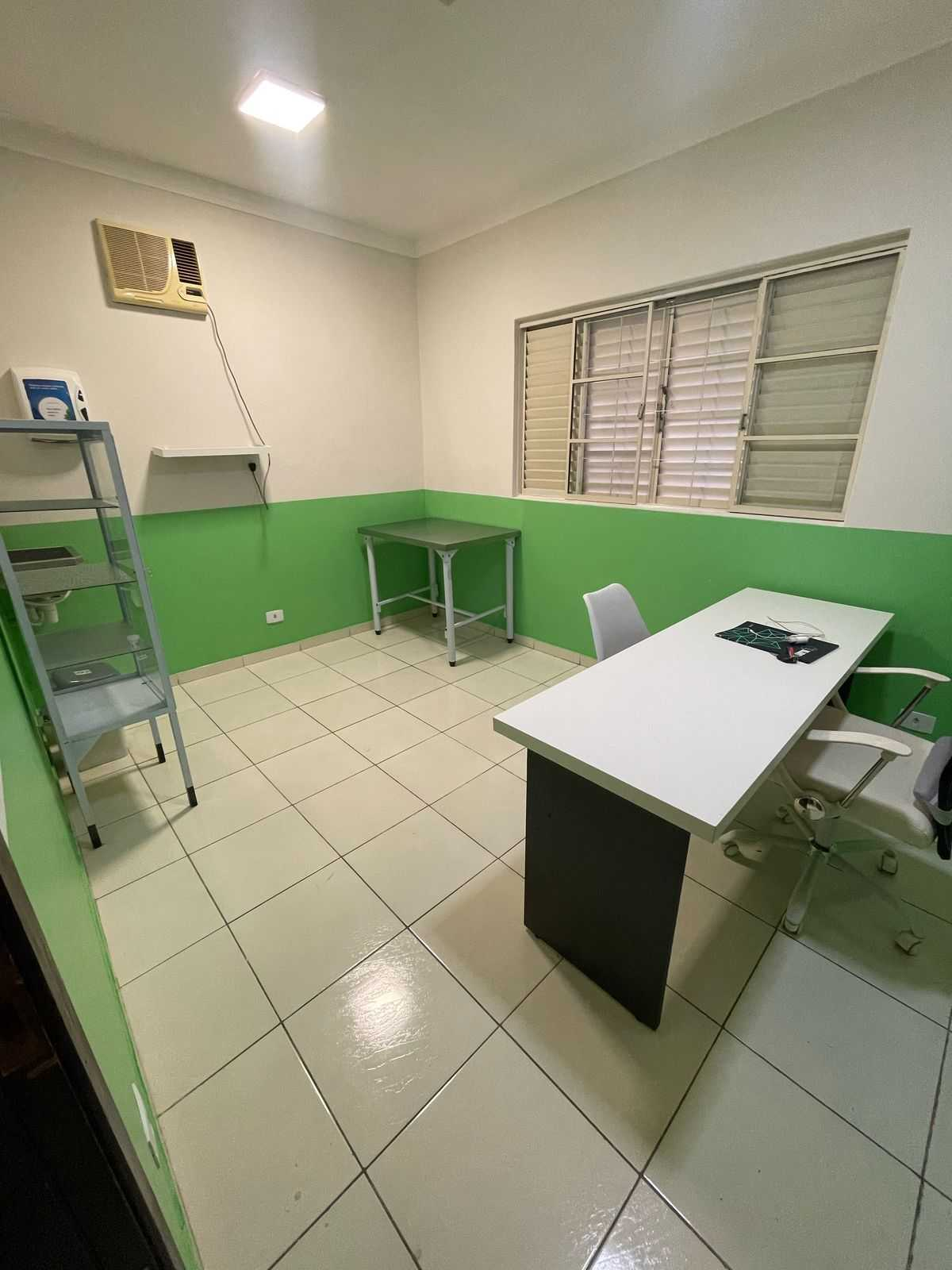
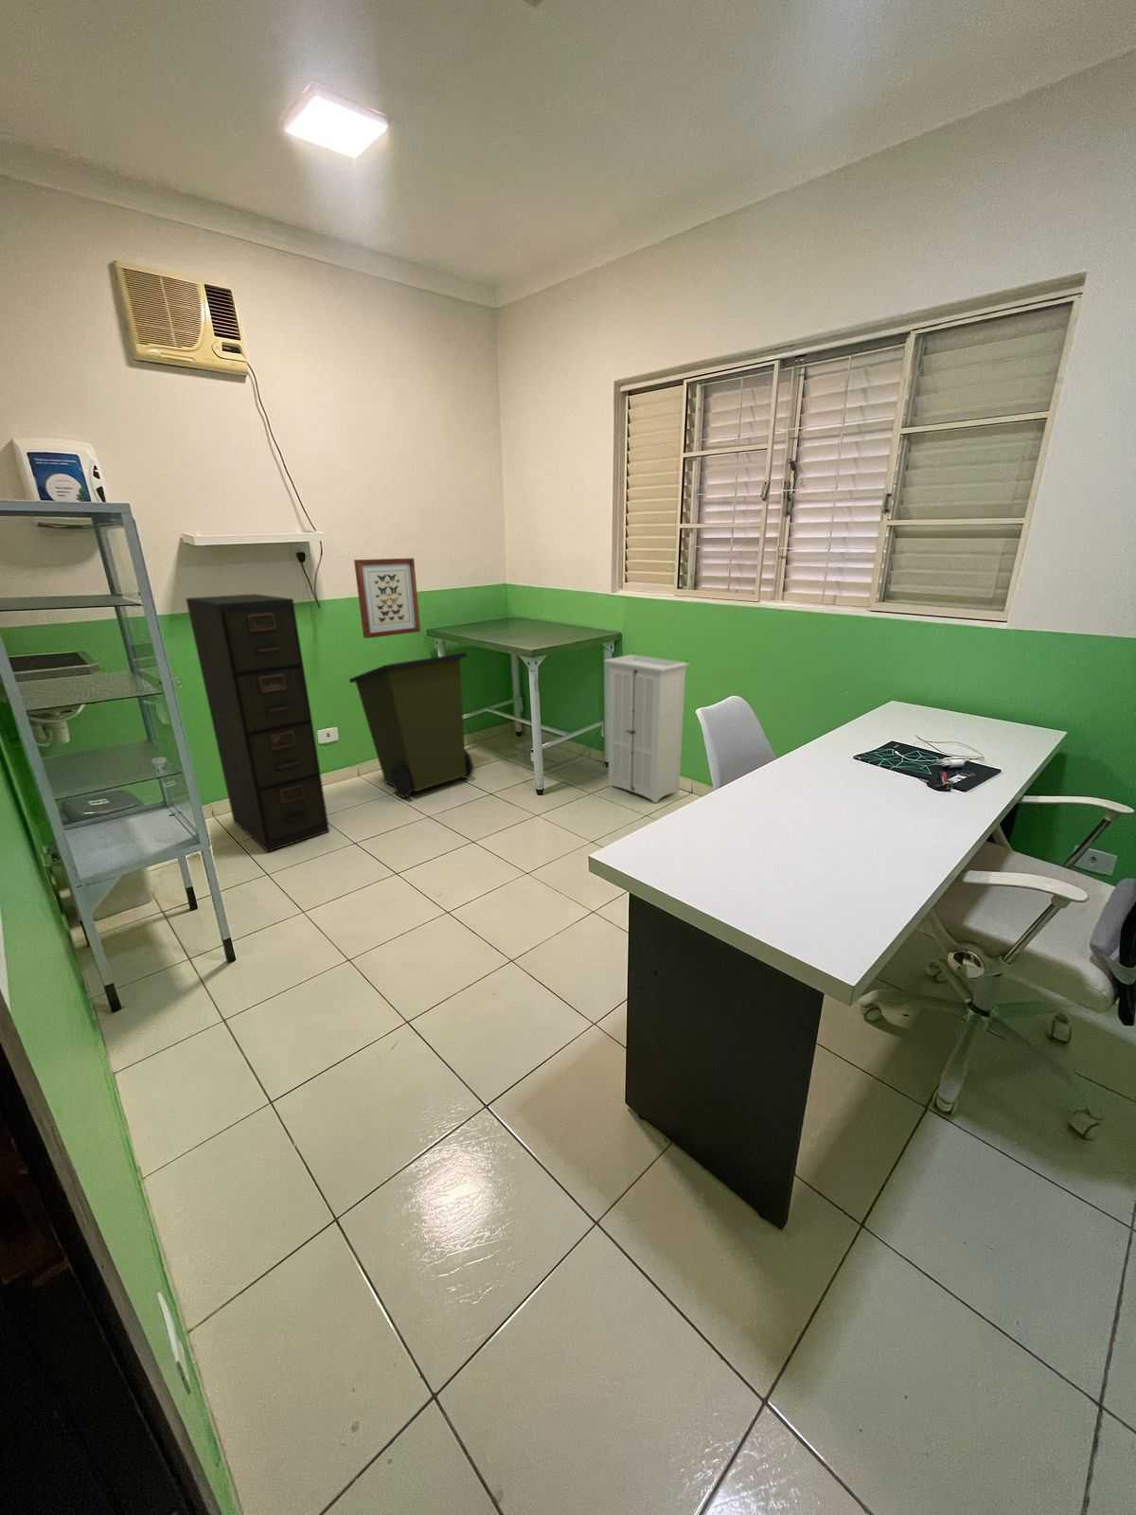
+ trash can [348,651,474,798]
+ filing cabinet [185,593,331,853]
+ storage cabinet [603,653,690,804]
+ wall art [353,558,421,639]
